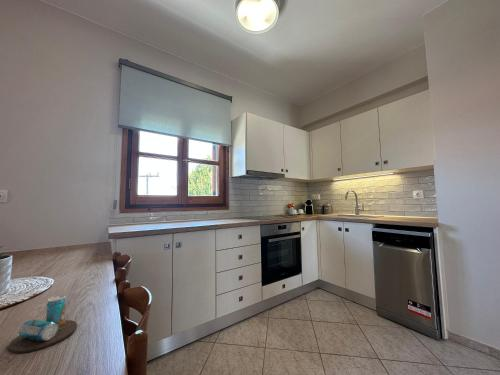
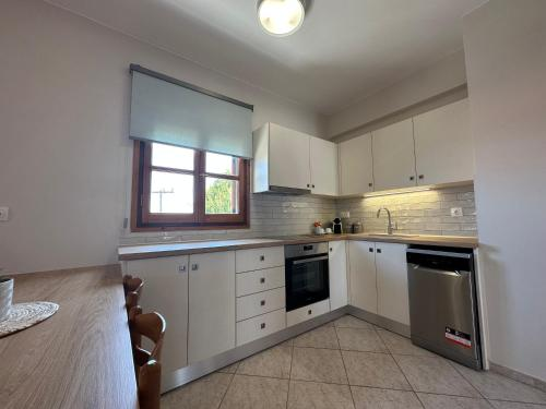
- beverage can [8,294,78,354]
